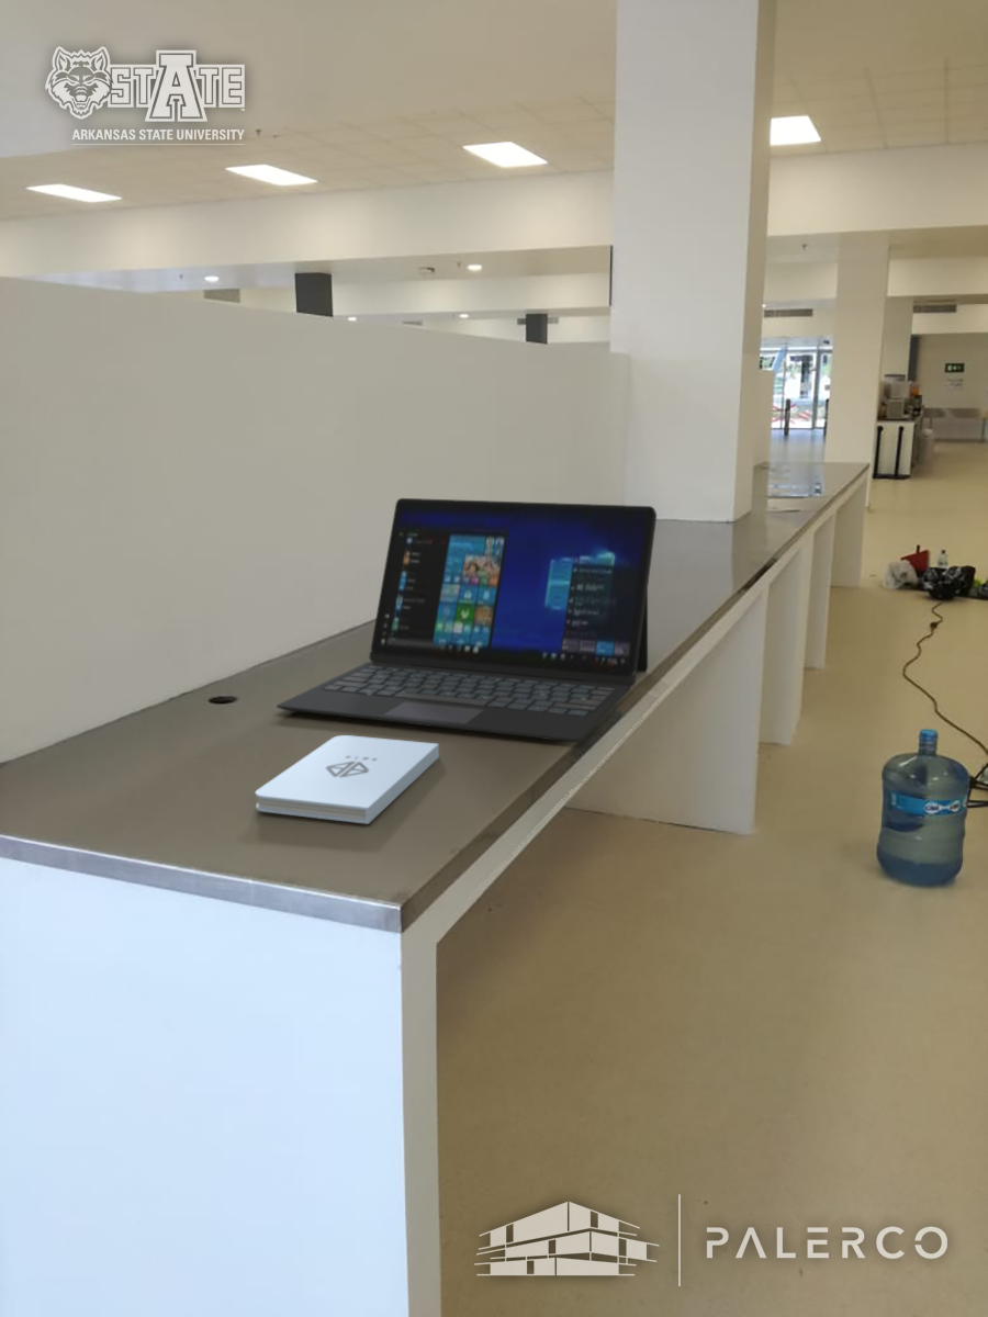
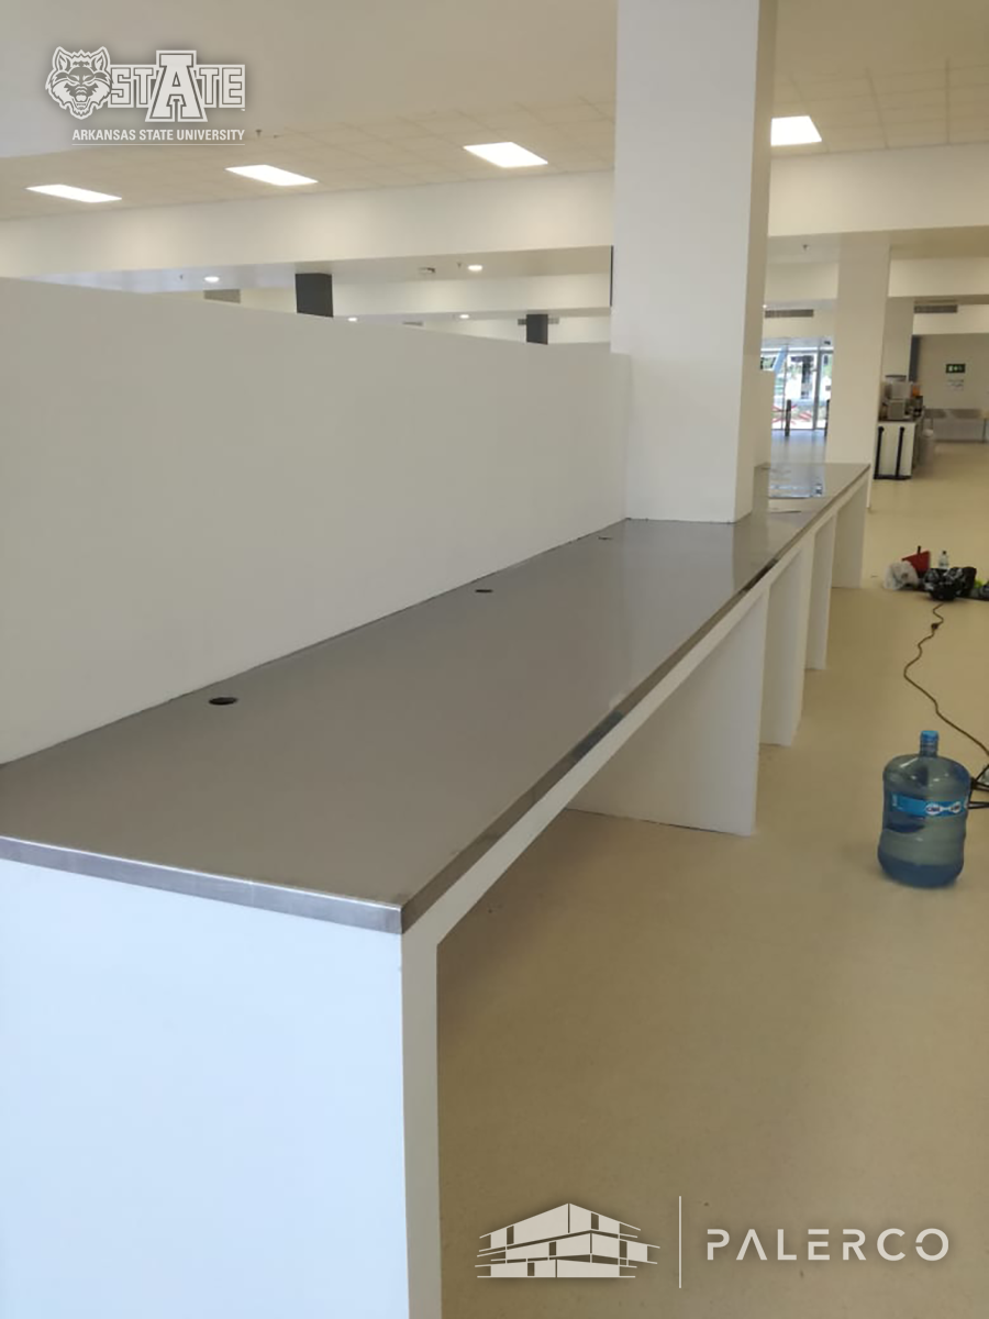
- notepad [255,734,440,825]
- laptop [276,497,658,743]
